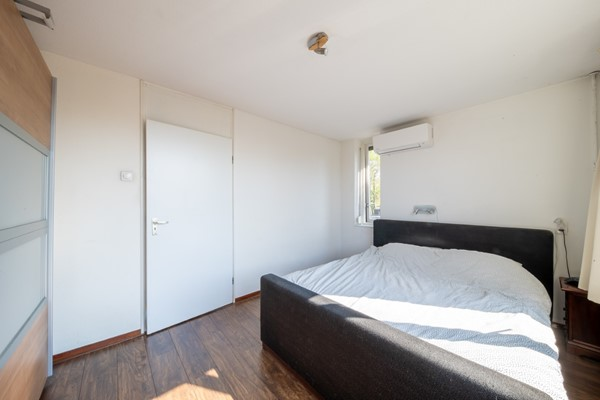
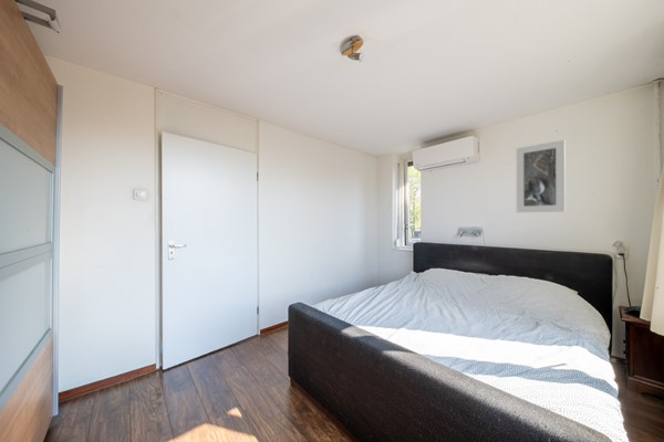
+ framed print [515,139,567,213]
